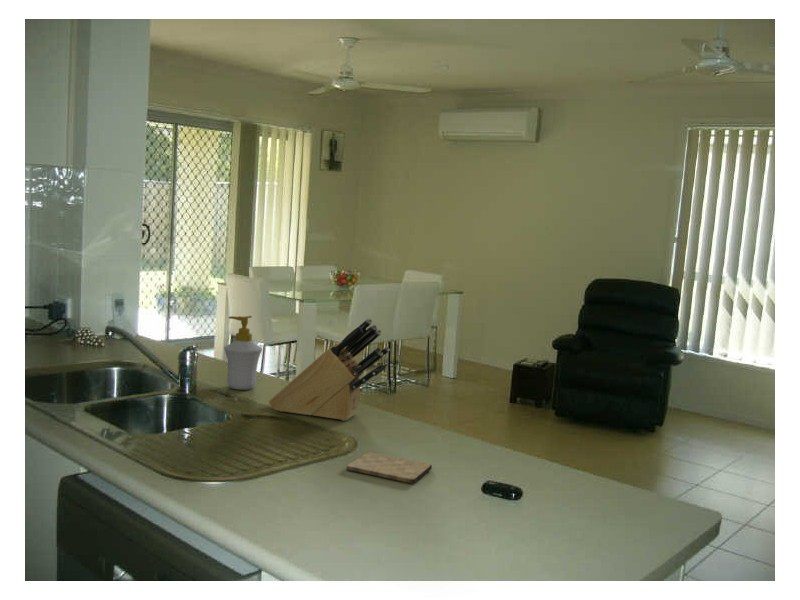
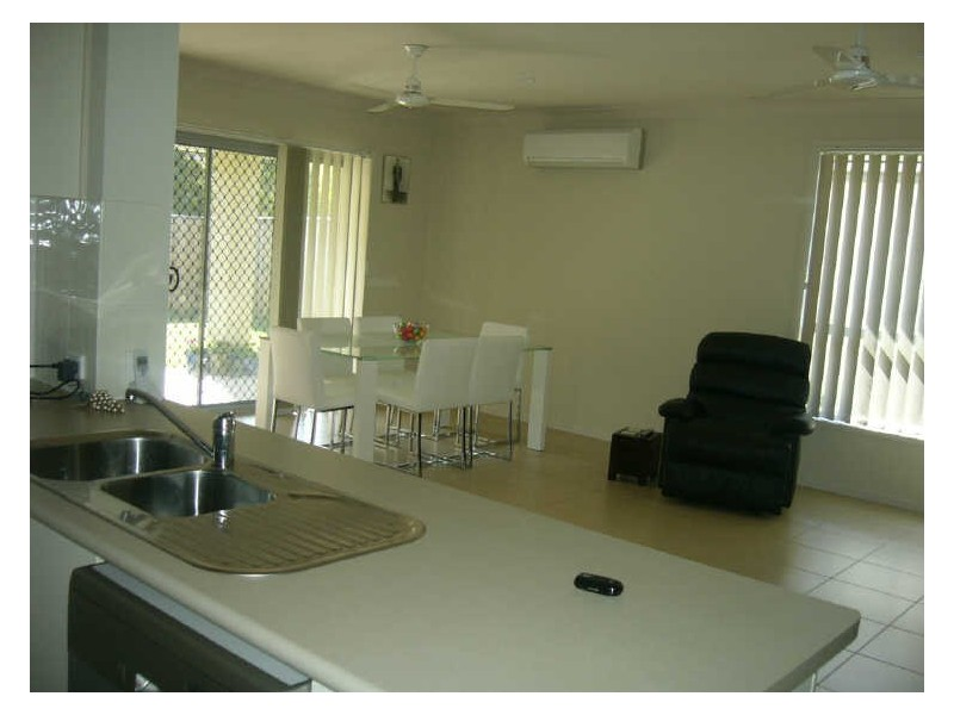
- soap bottle [223,315,263,391]
- knife block [268,317,391,422]
- cutting board [346,451,433,484]
